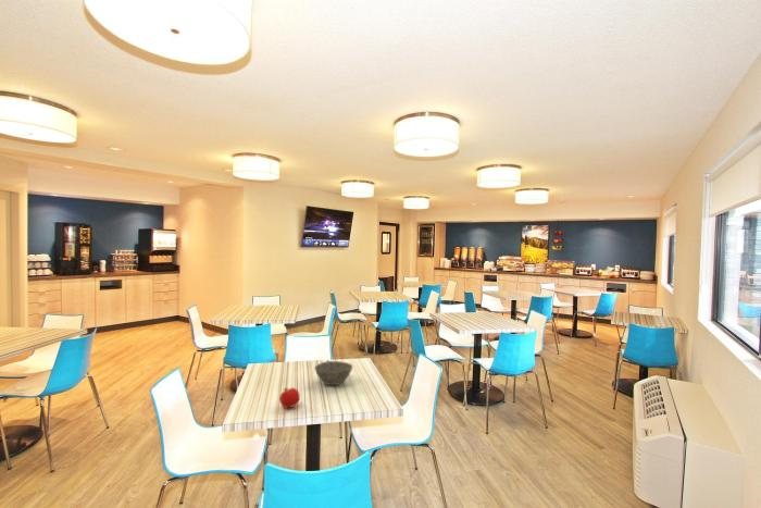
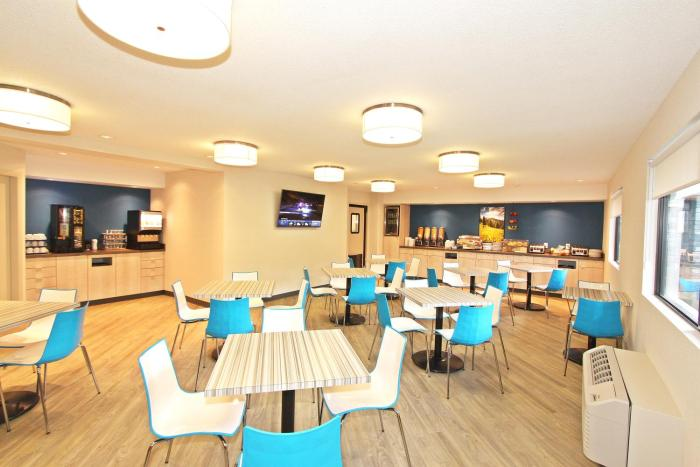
- bowl [314,360,353,386]
- fruit [278,386,301,409]
